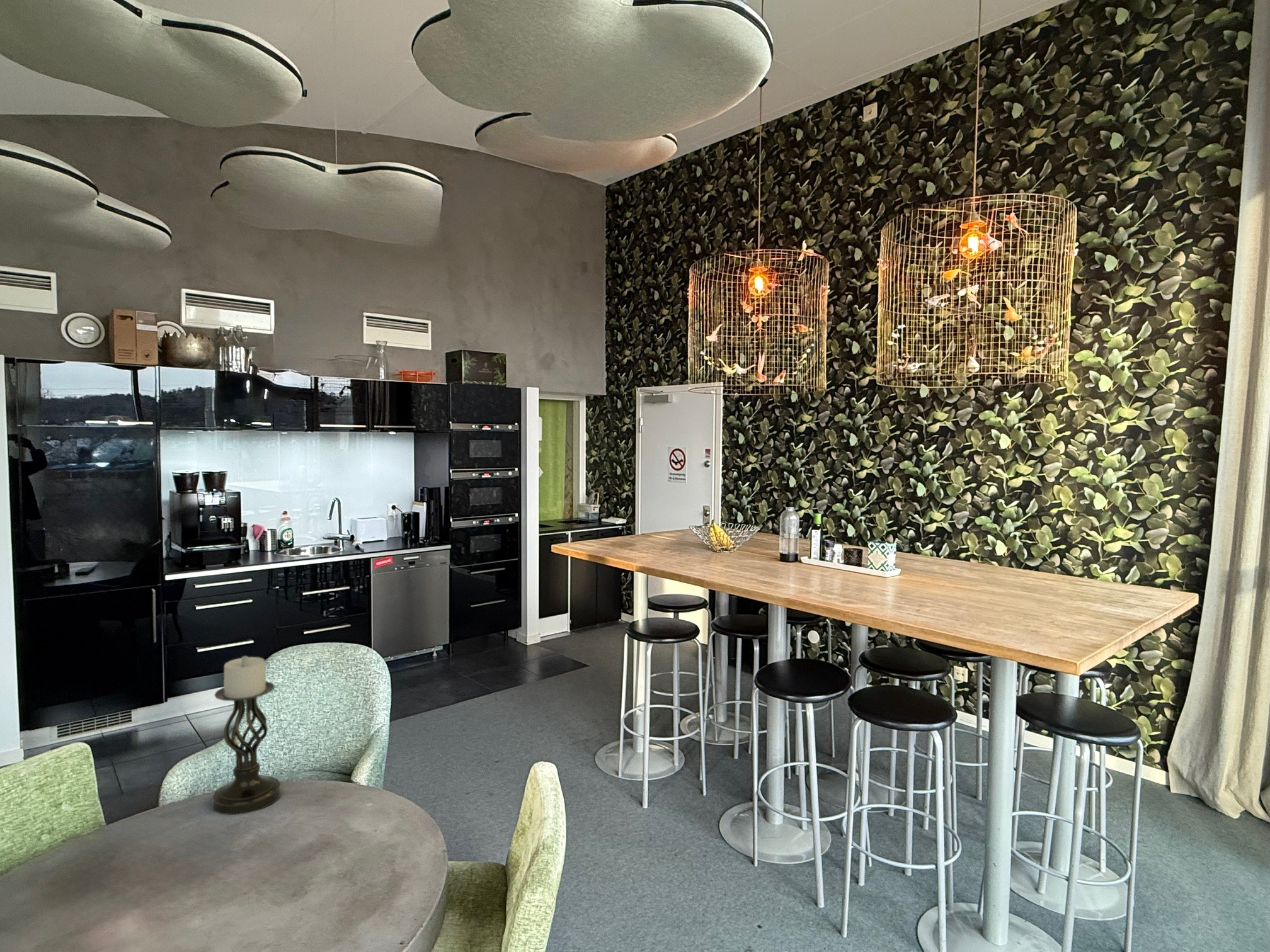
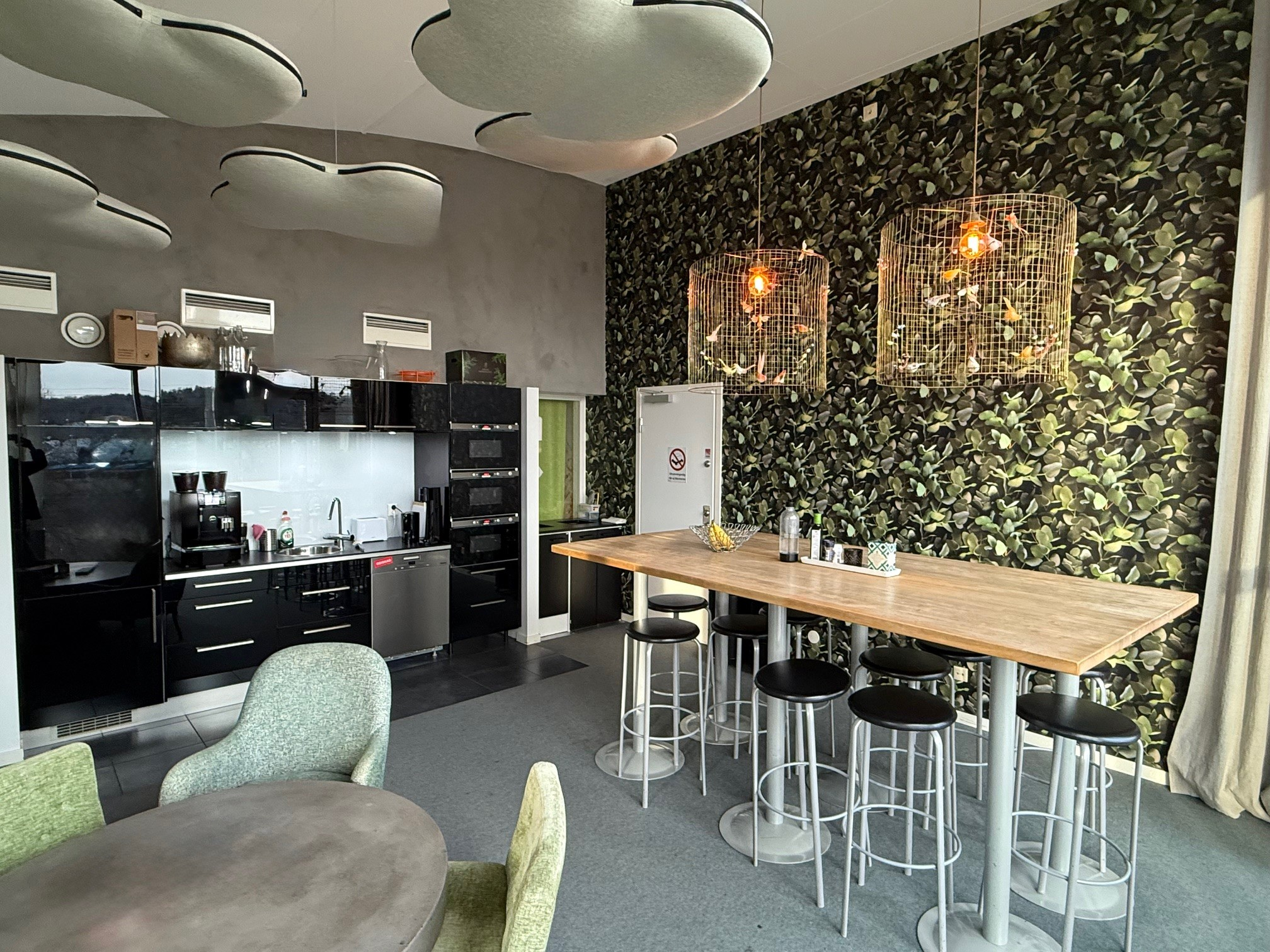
- candle holder [210,655,283,815]
